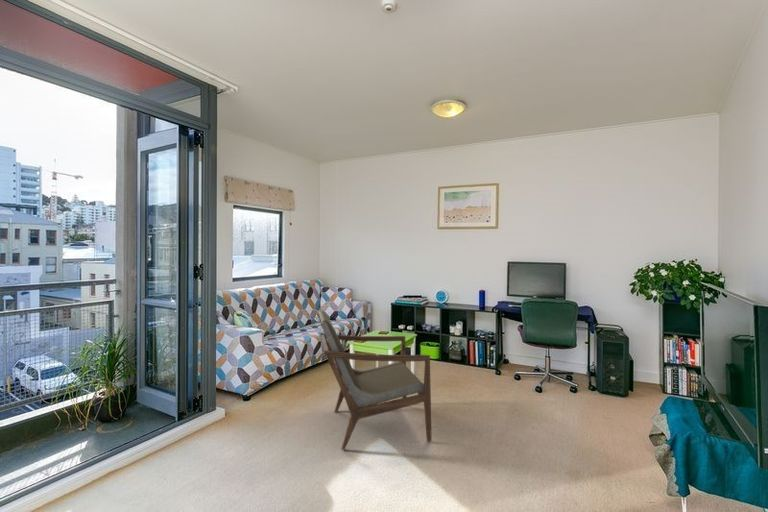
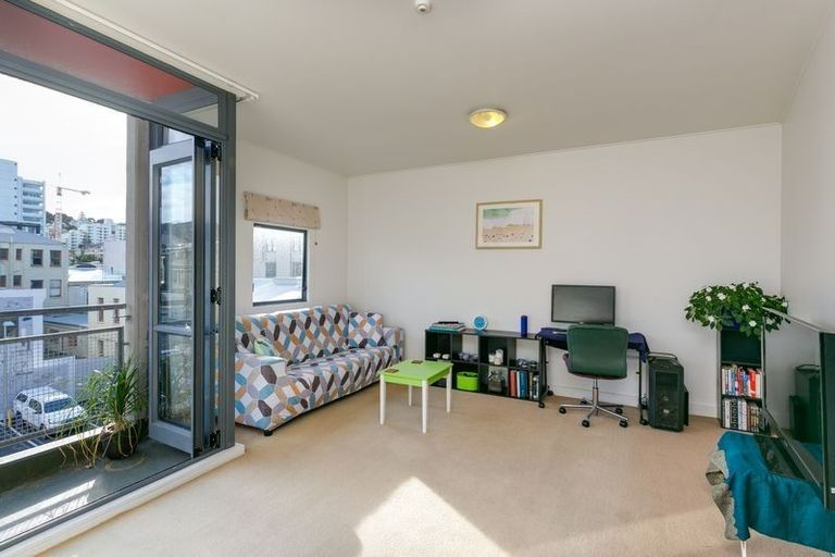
- armchair [316,309,433,451]
